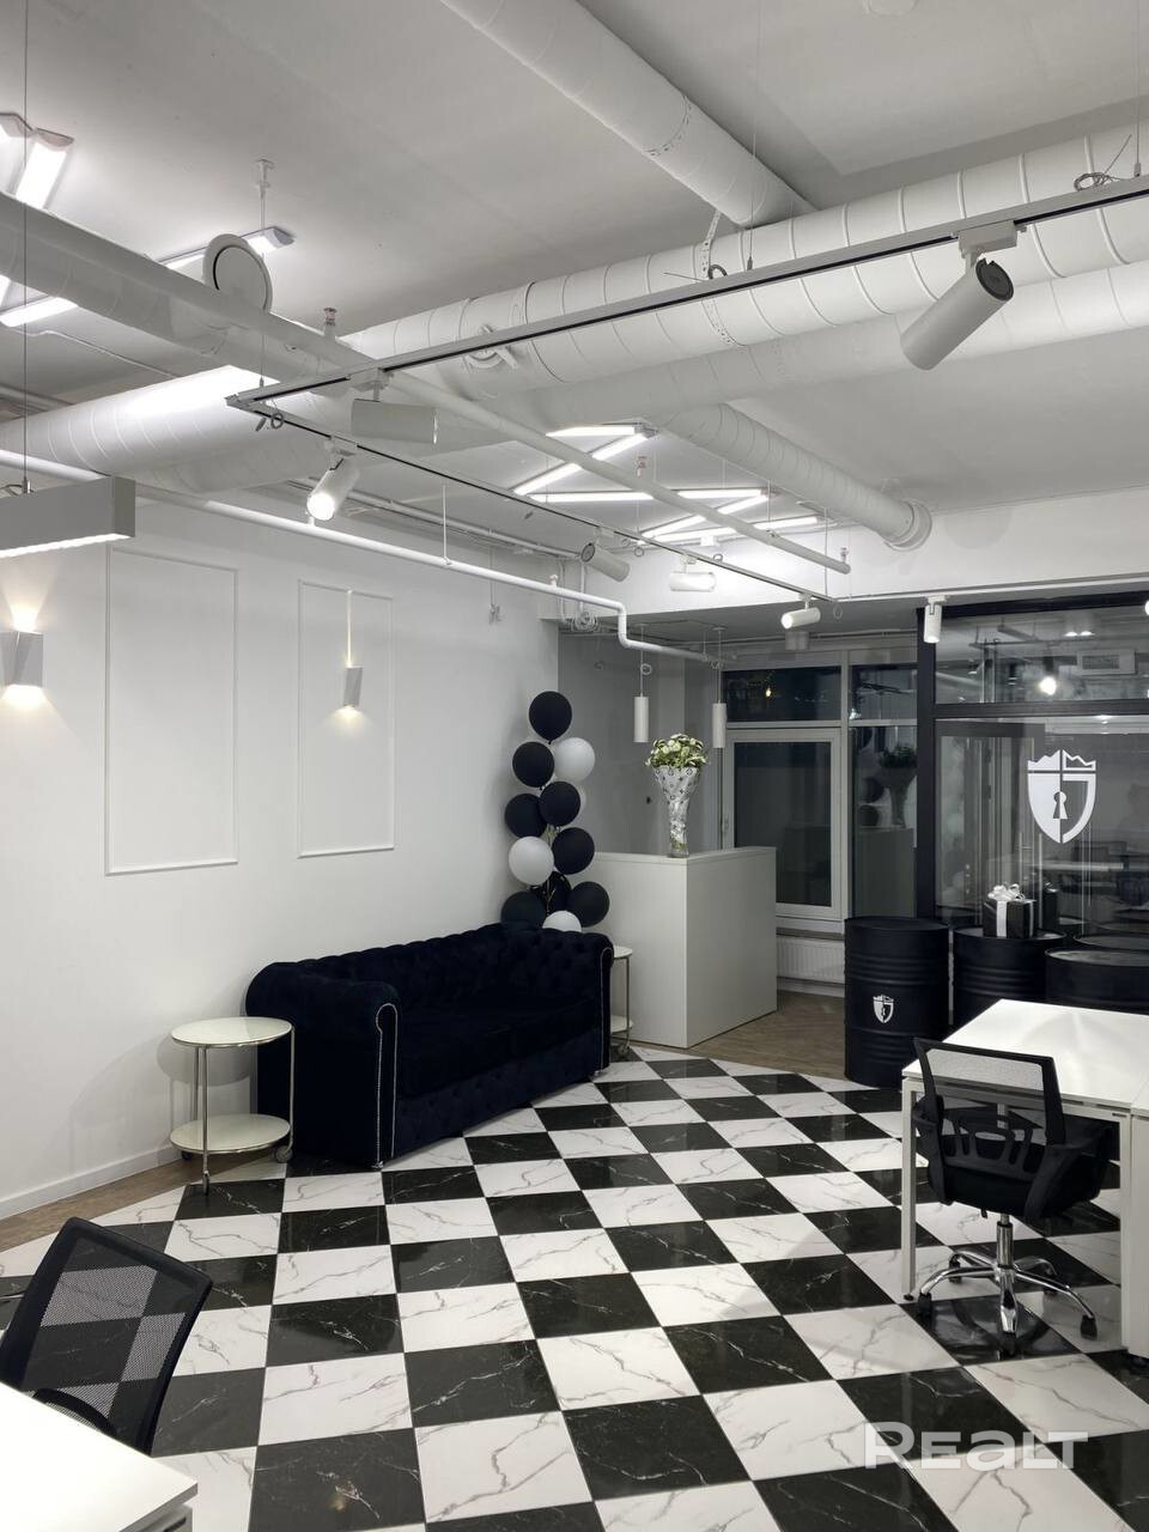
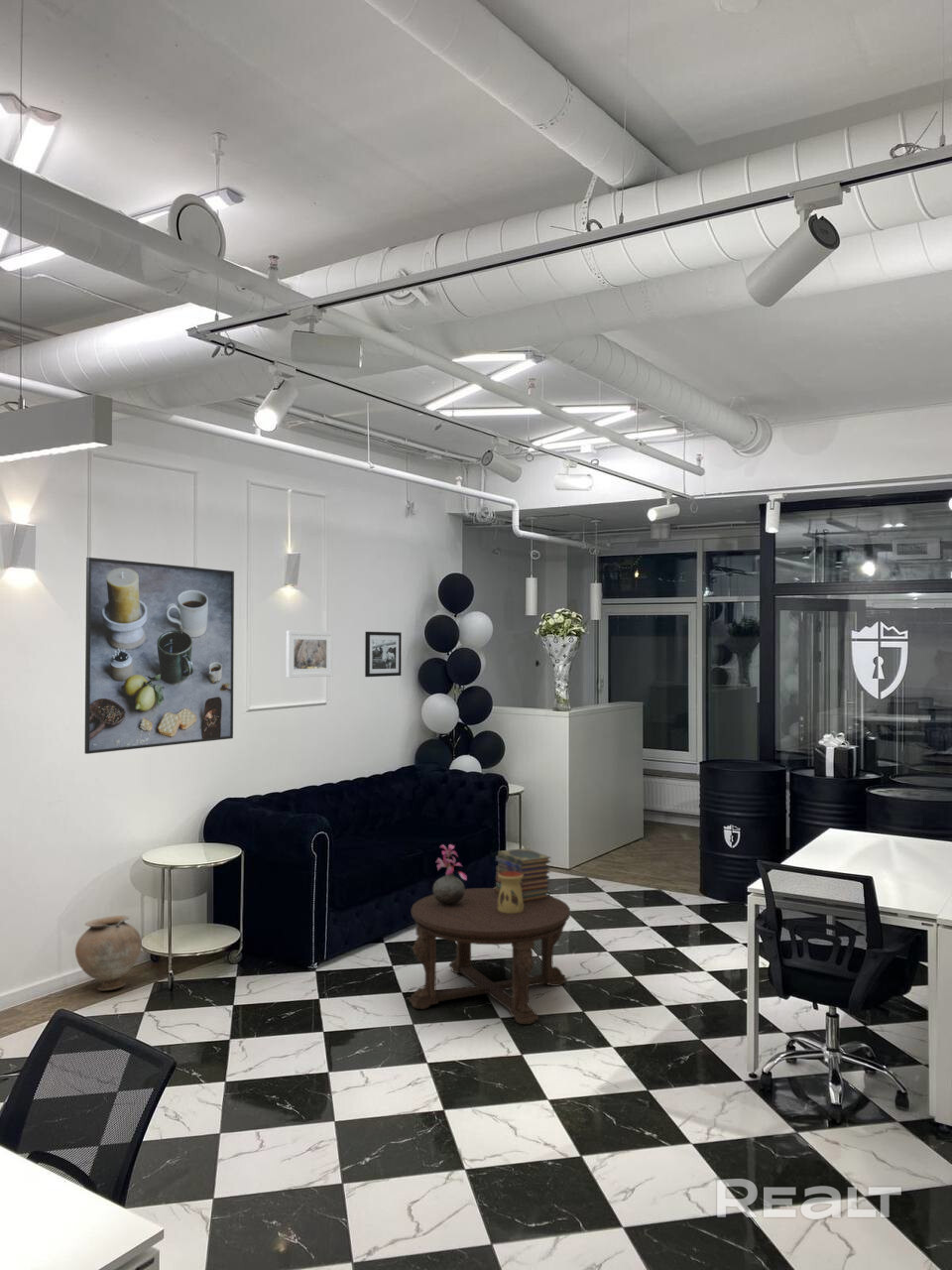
+ picture frame [364,631,403,678]
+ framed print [285,630,333,679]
+ book stack [494,847,552,903]
+ vase [74,915,143,991]
+ oil burner [498,871,524,914]
+ vase [432,843,468,906]
+ coffee table [408,887,571,1025]
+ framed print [83,557,235,755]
